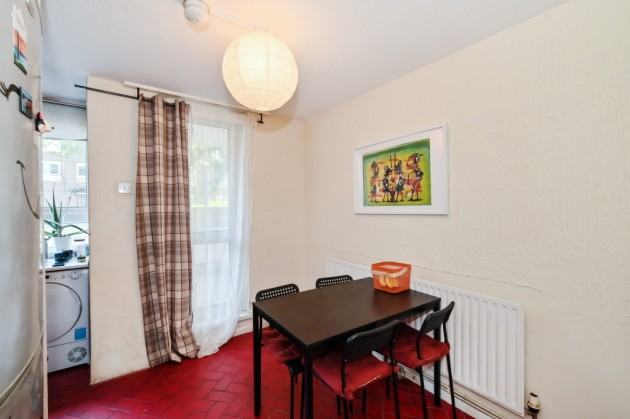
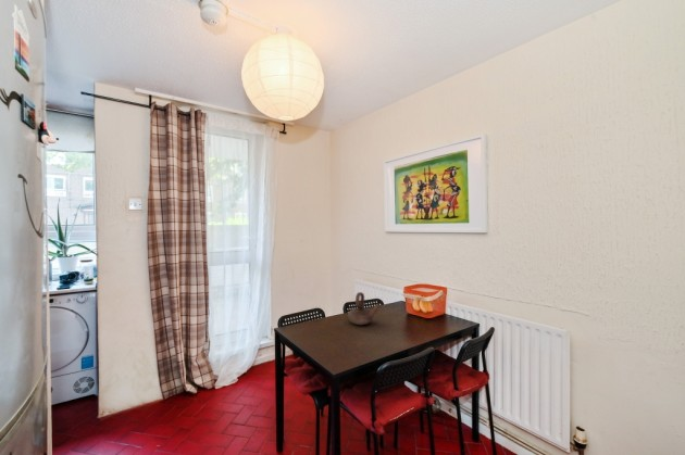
+ teapot [347,291,381,326]
